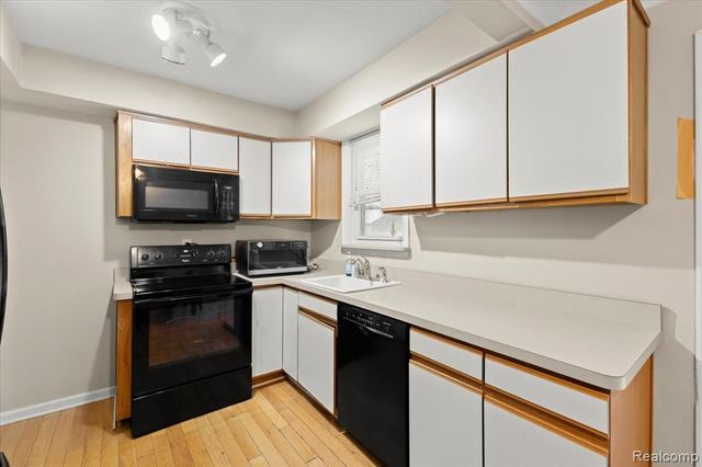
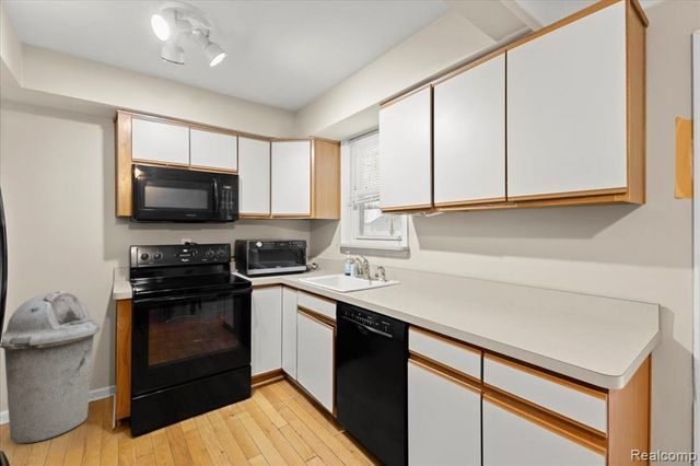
+ trash can [0,290,102,444]
